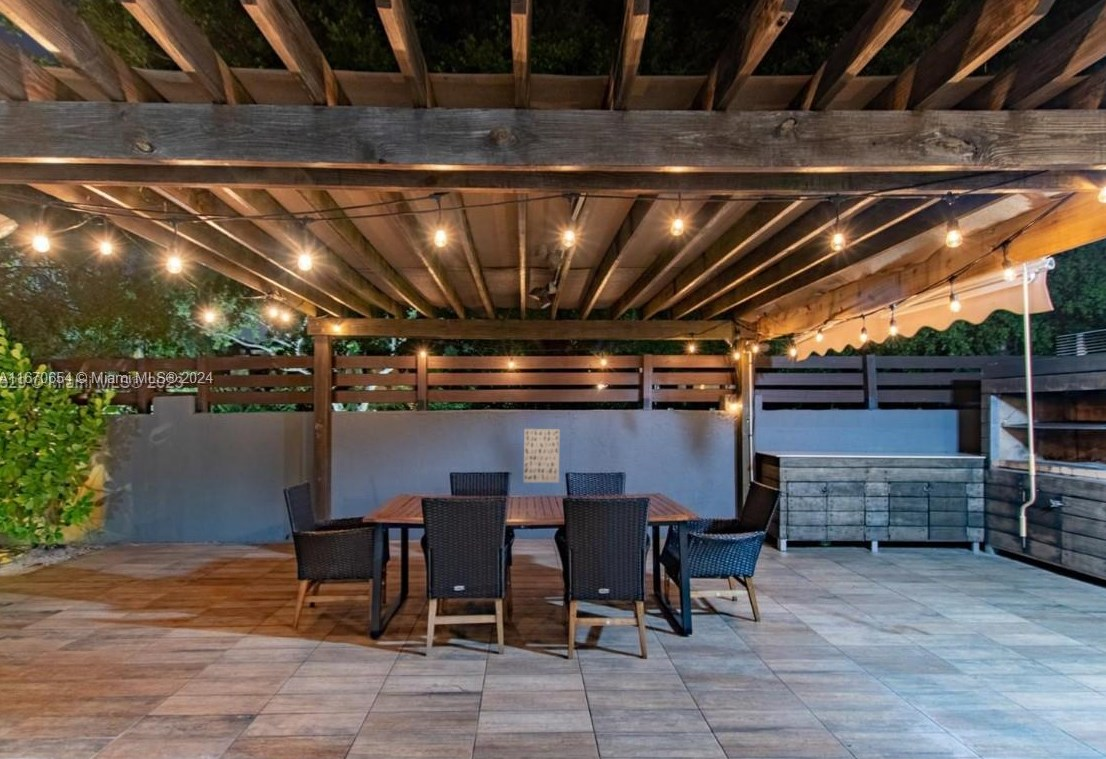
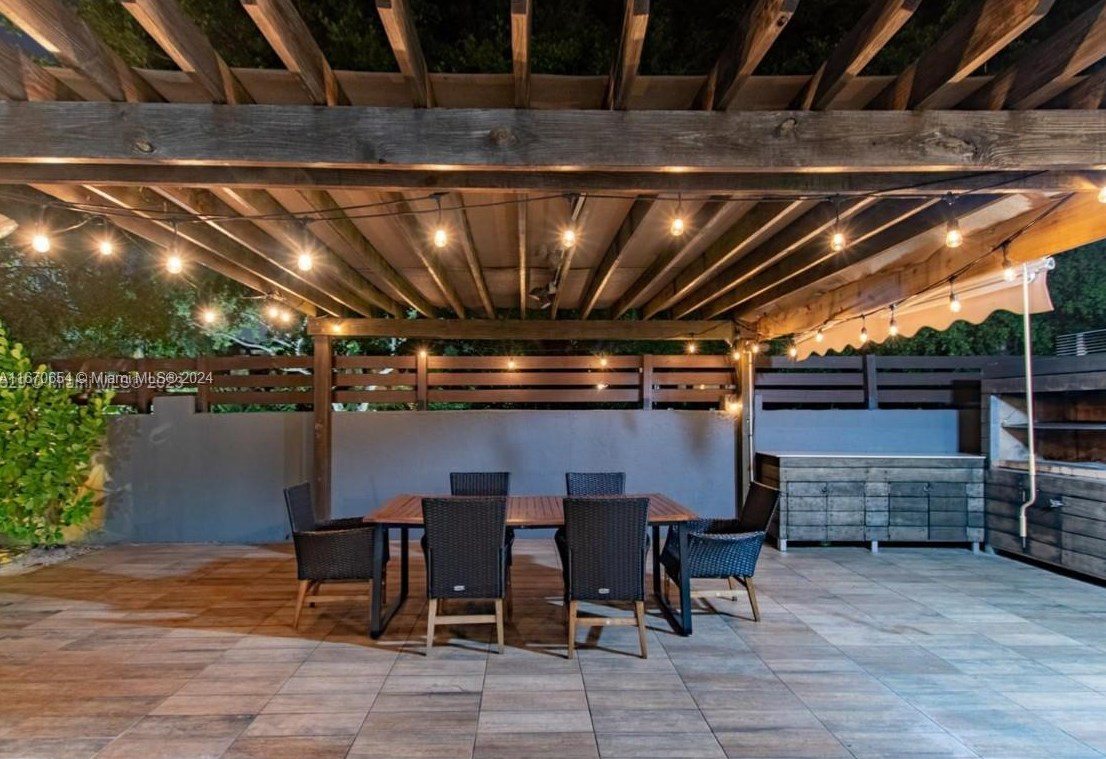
- wall art [523,428,561,484]
